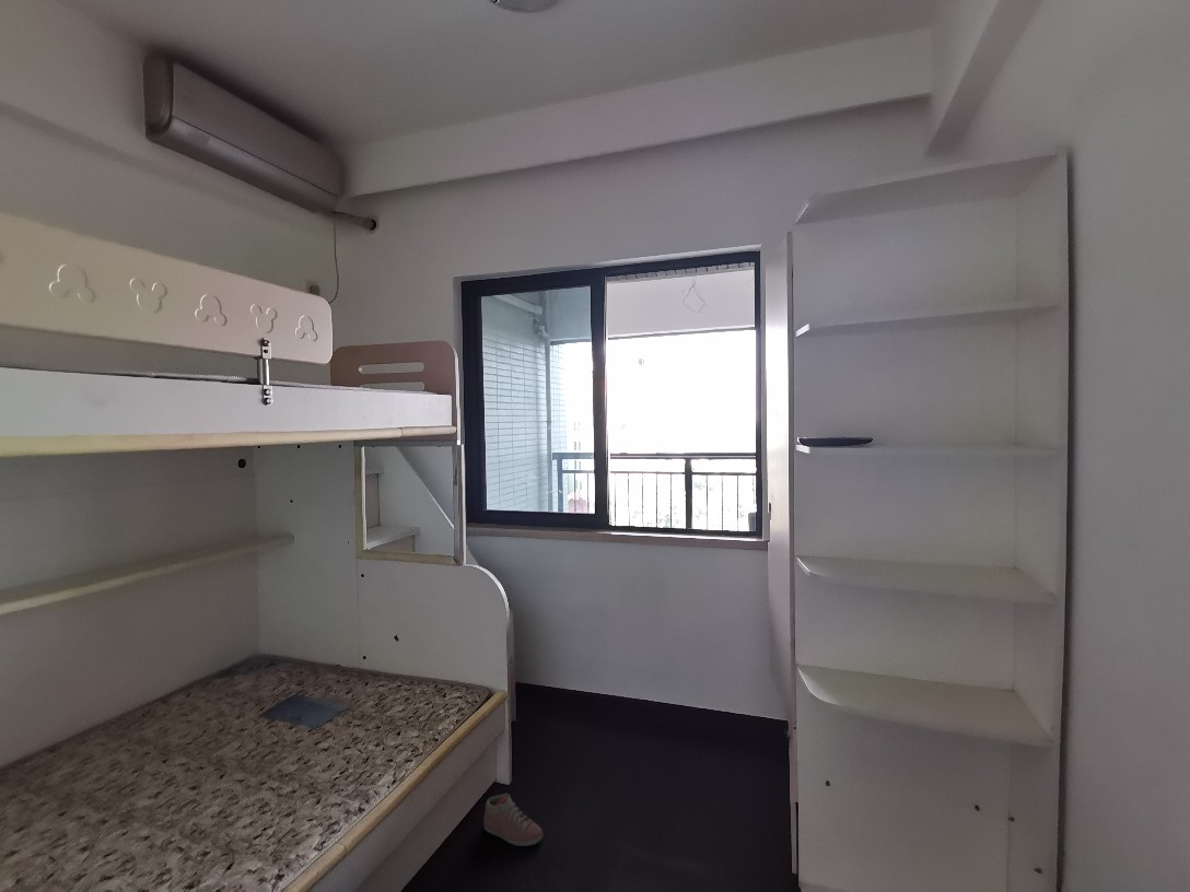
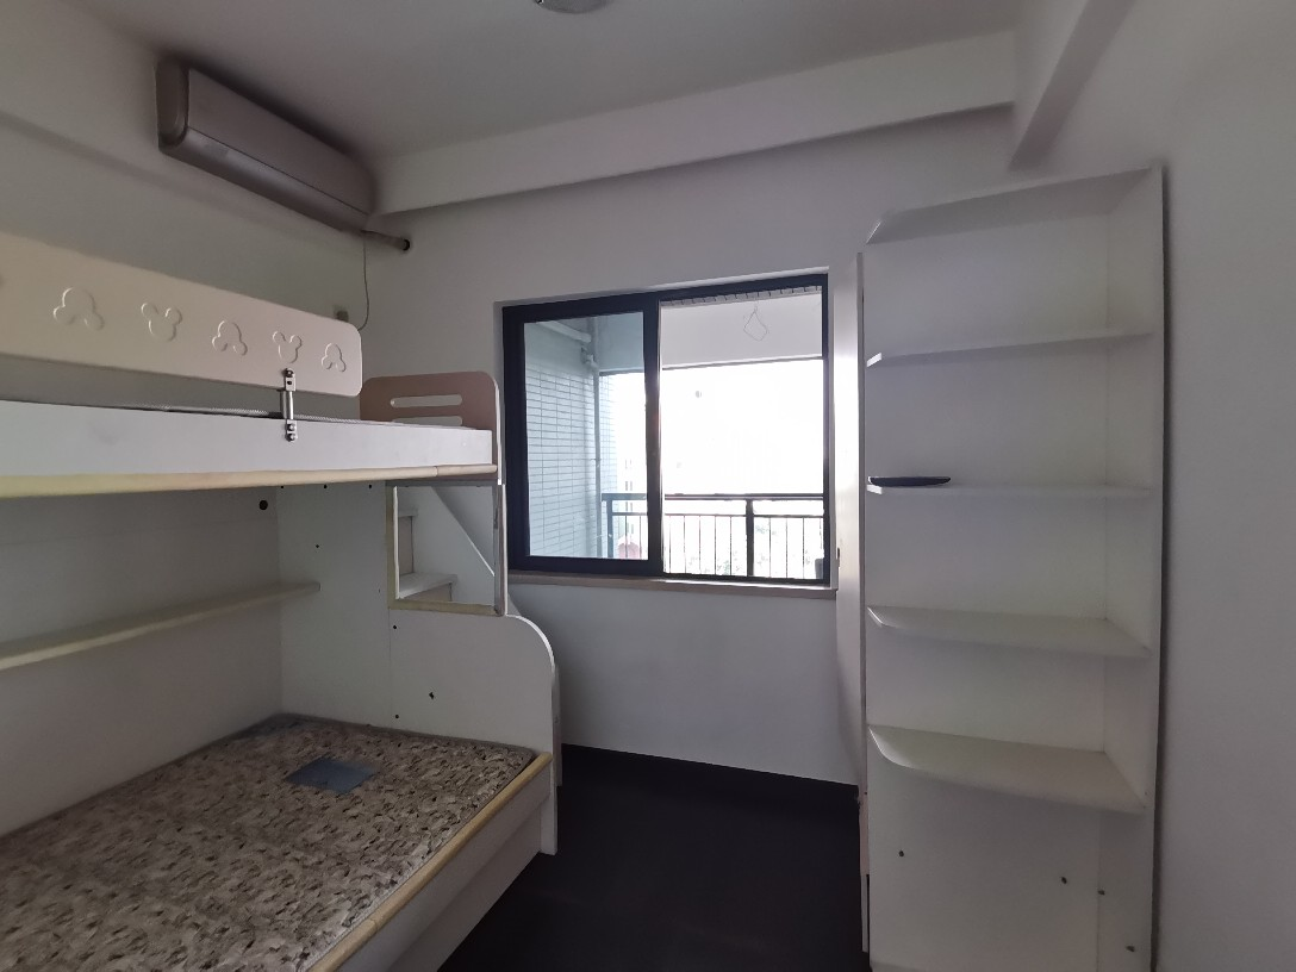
- sneaker [482,793,544,847]
